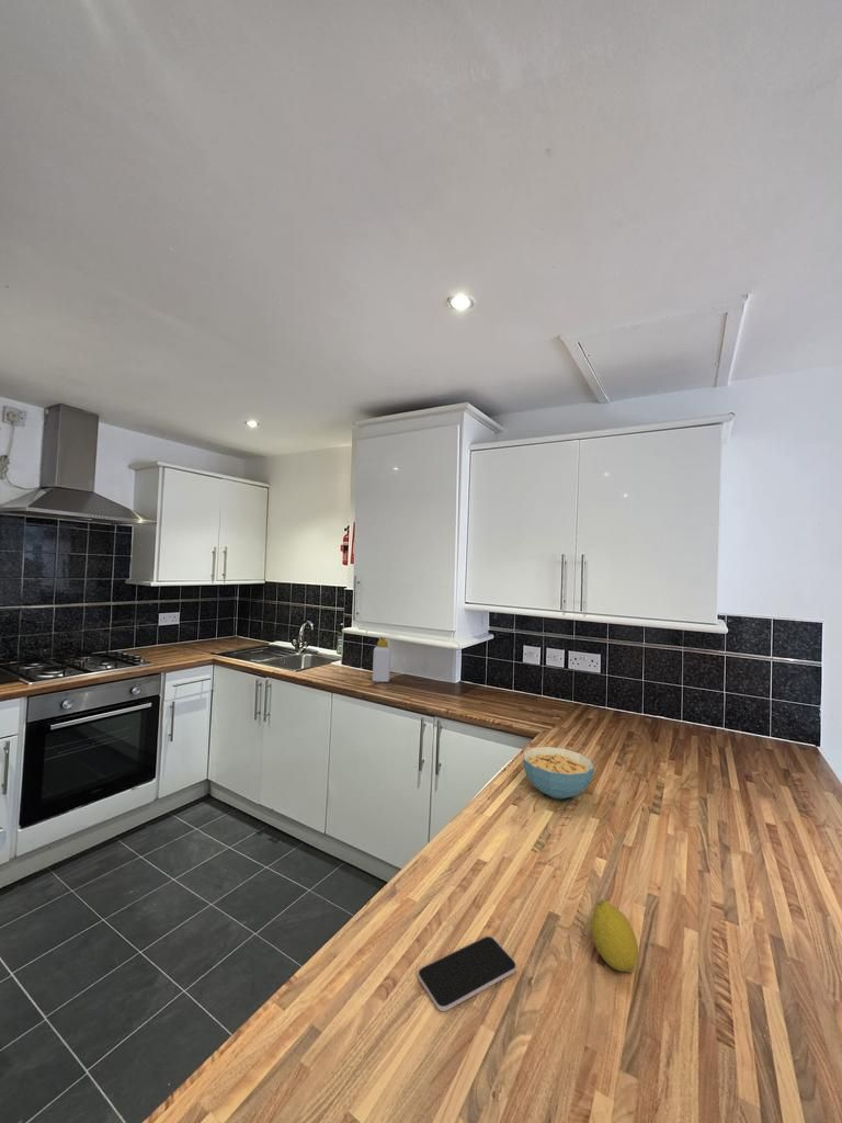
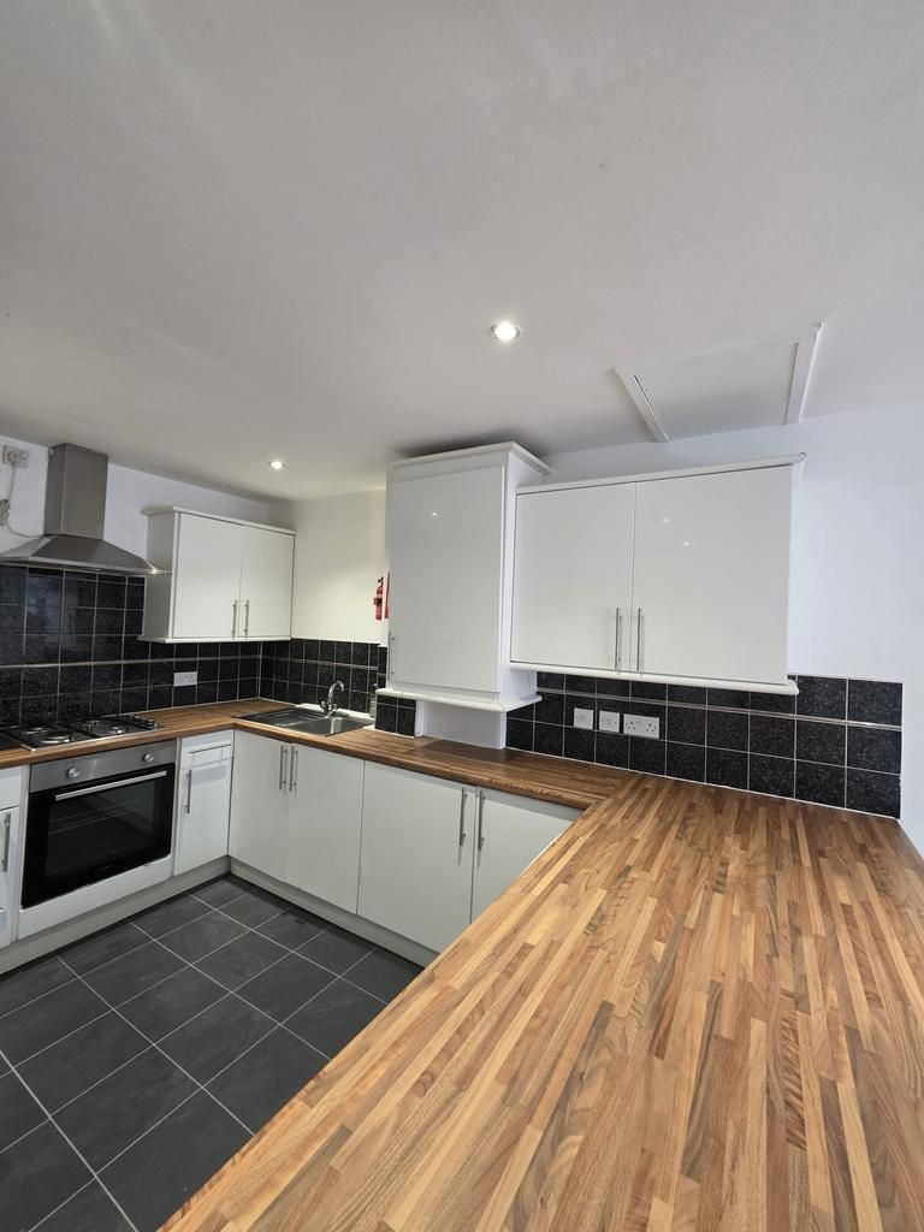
- cereal bowl [522,746,595,799]
- smartphone [417,935,517,1012]
- fruit [589,898,639,974]
- soap bottle [372,636,391,683]
